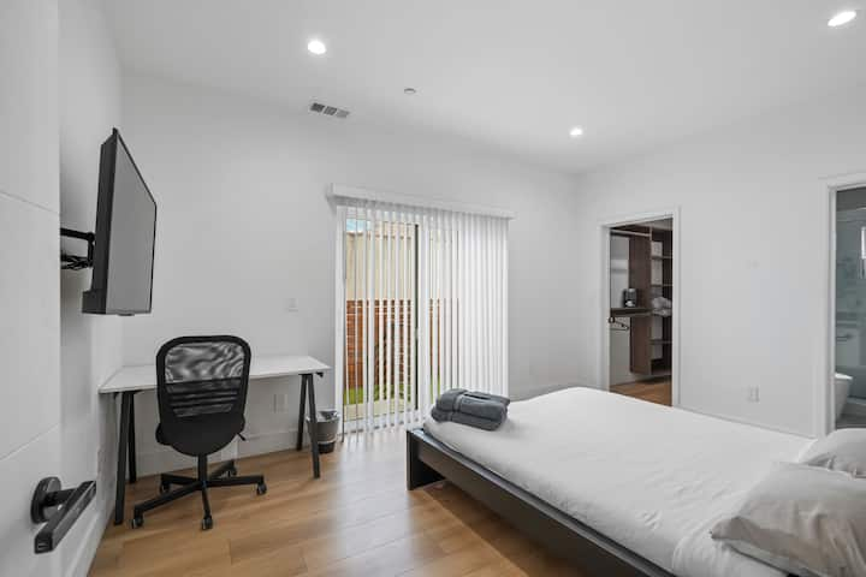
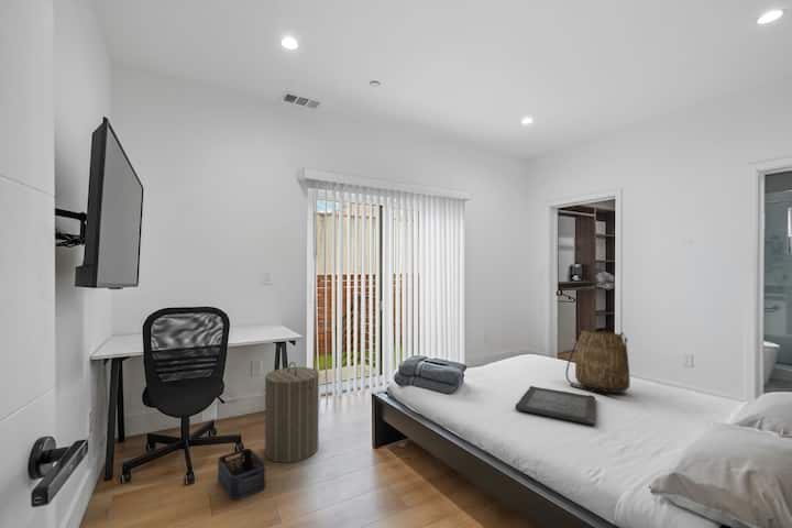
+ laundry hamper [264,361,320,463]
+ storage bin [217,448,267,502]
+ serving tray [514,385,596,426]
+ tote bag [565,326,631,397]
